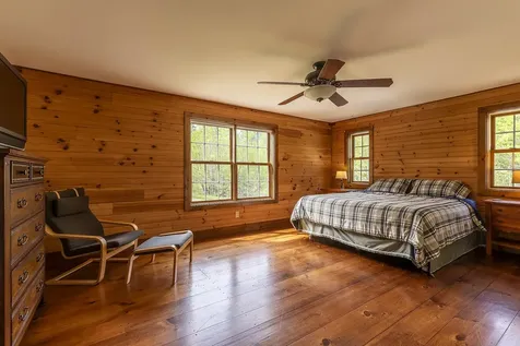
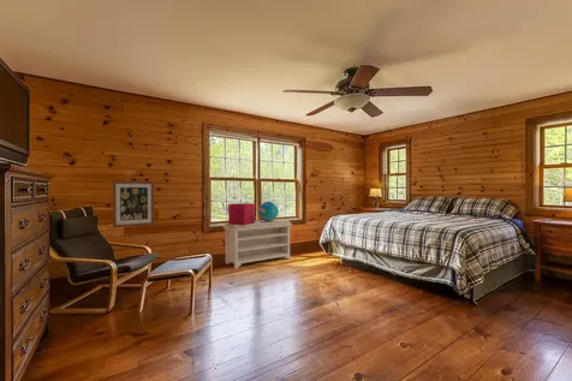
+ wall art [112,179,156,228]
+ storage bin [227,202,256,225]
+ bench [222,218,293,269]
+ decorative globe [257,201,280,221]
